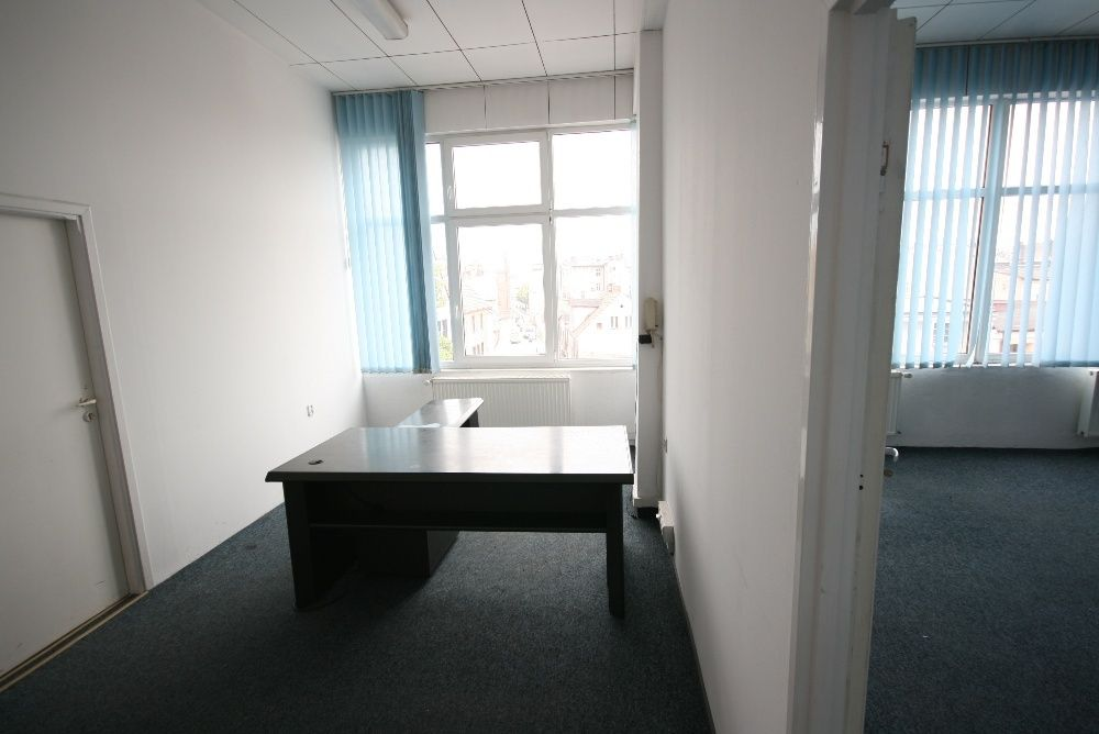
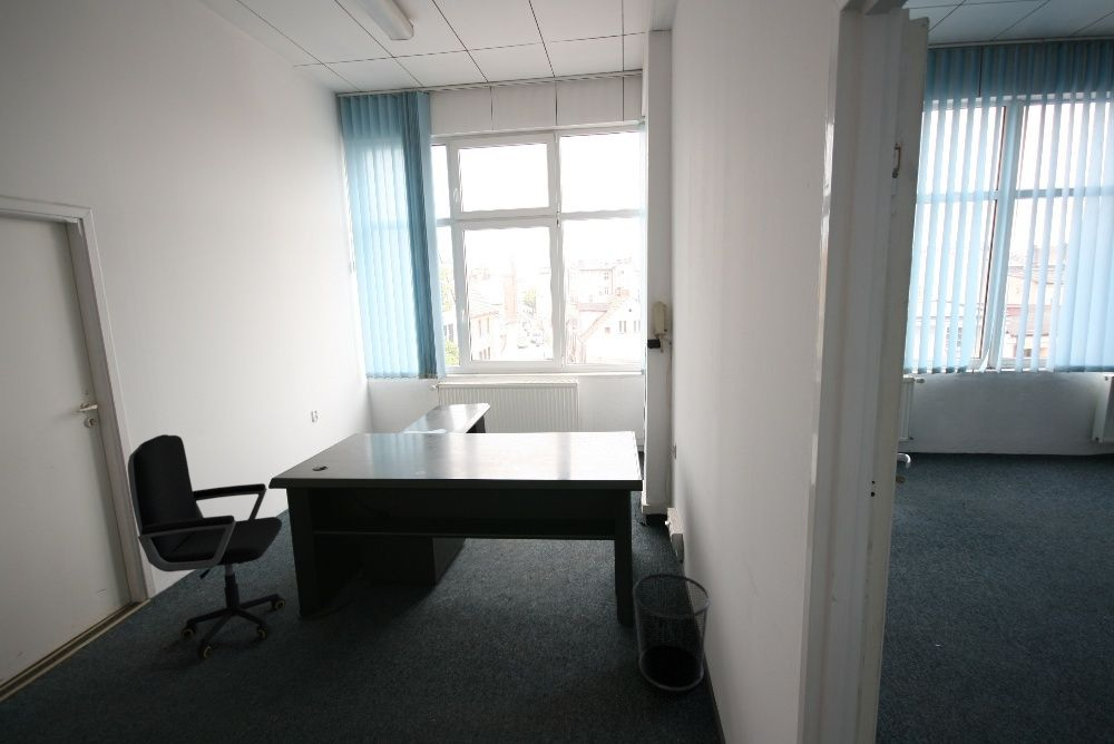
+ waste bin [631,572,711,692]
+ office chair [127,433,286,659]
